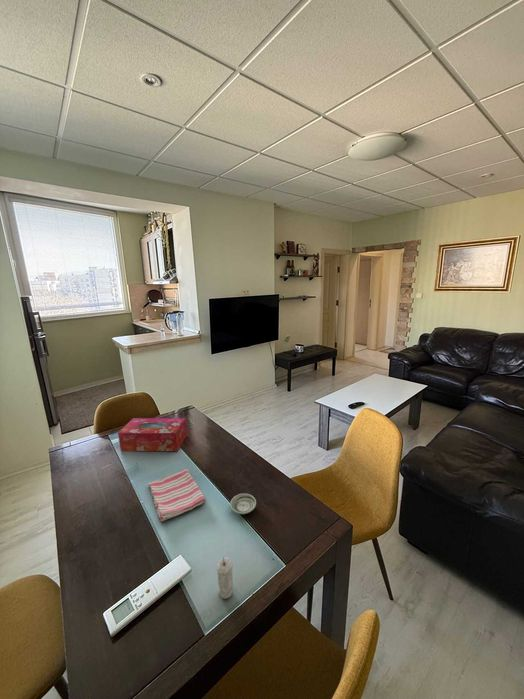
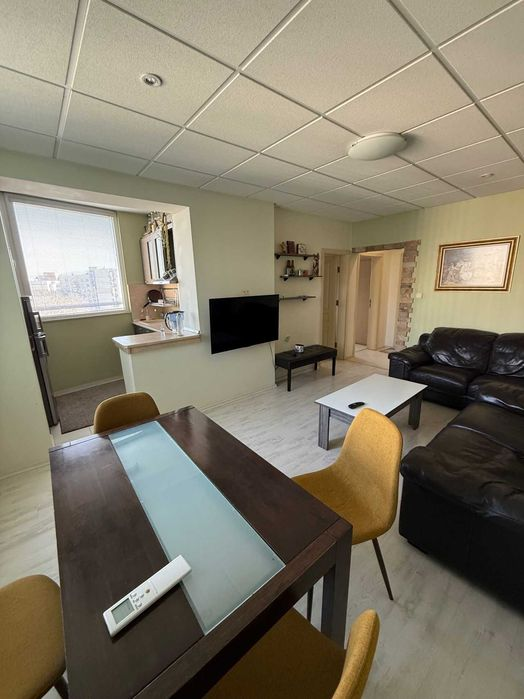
- saucer [229,493,257,515]
- dish towel [147,468,207,523]
- tissue box [117,417,188,452]
- candle [216,556,234,600]
